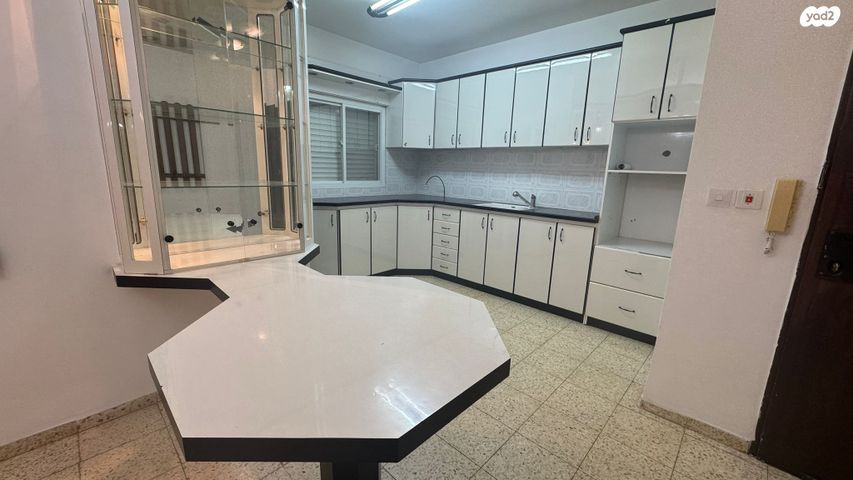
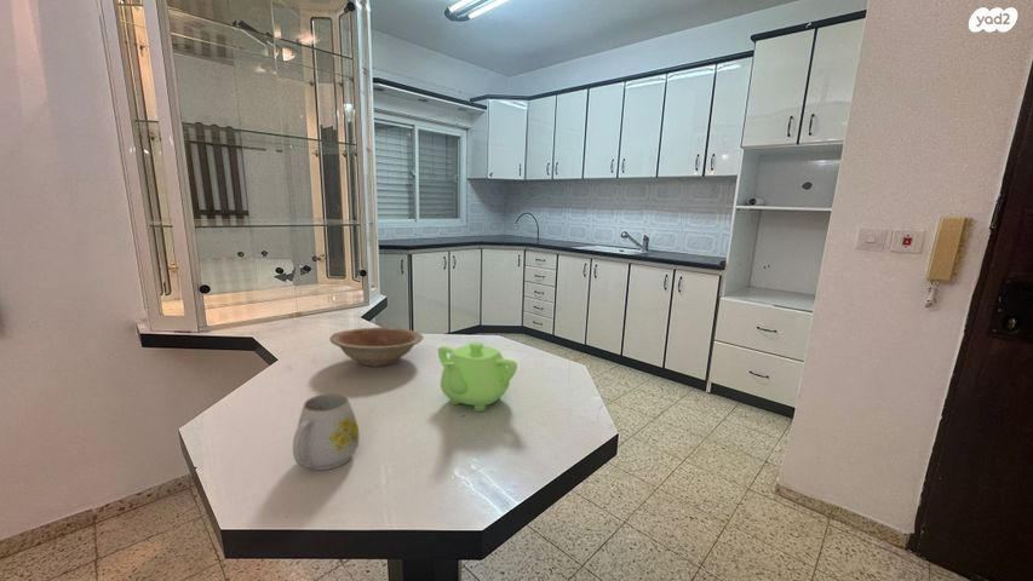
+ bowl [328,326,424,368]
+ teapot [437,341,518,413]
+ mug [292,392,361,471]
